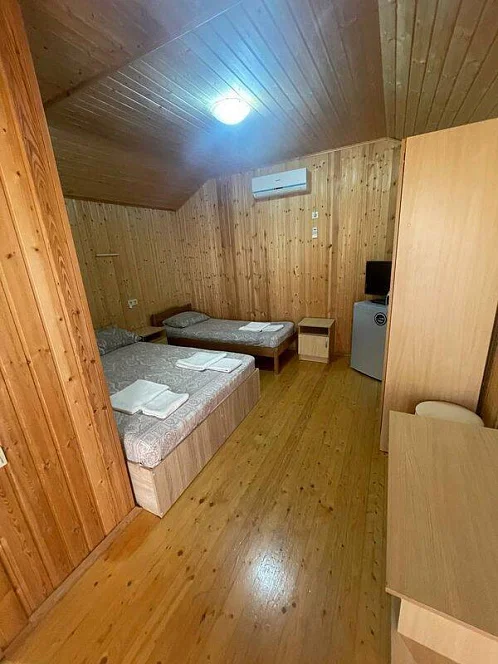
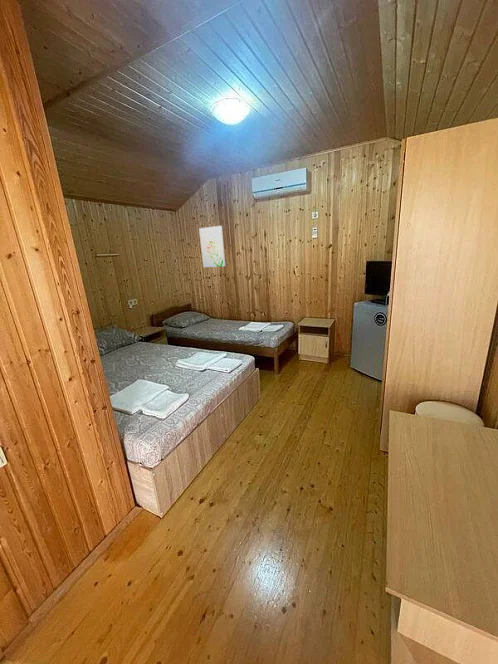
+ wall art [198,225,226,268]
